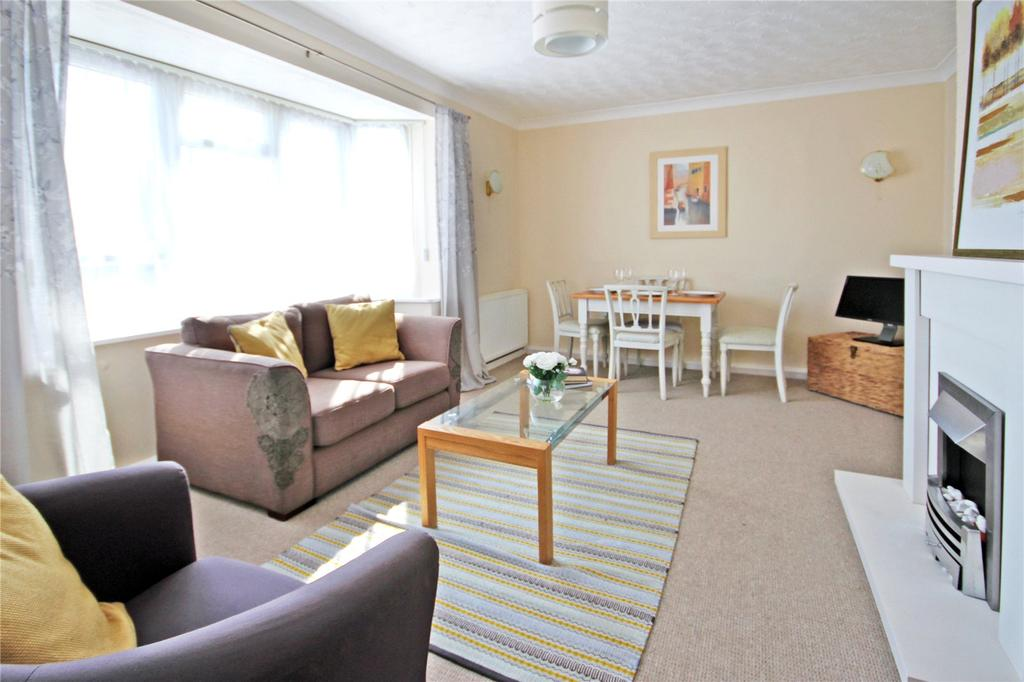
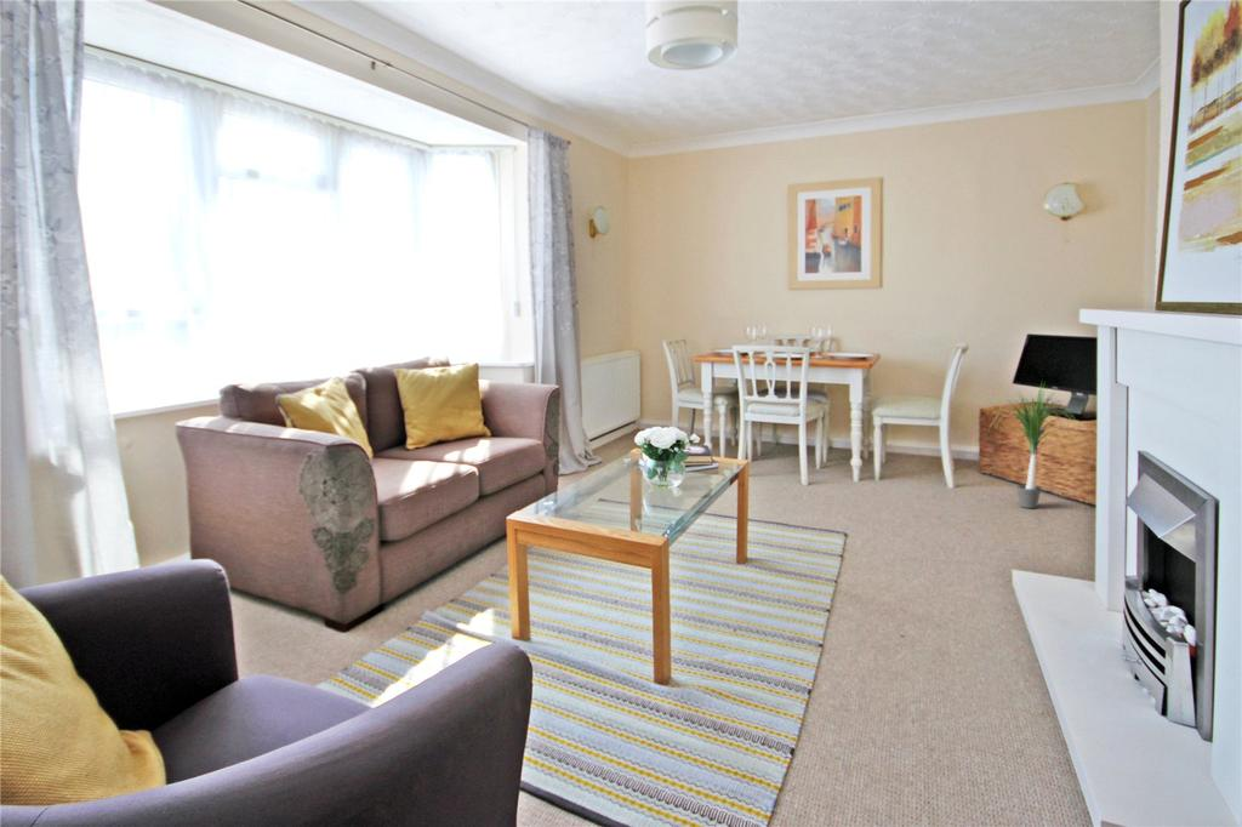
+ potted plant [987,381,1082,509]
